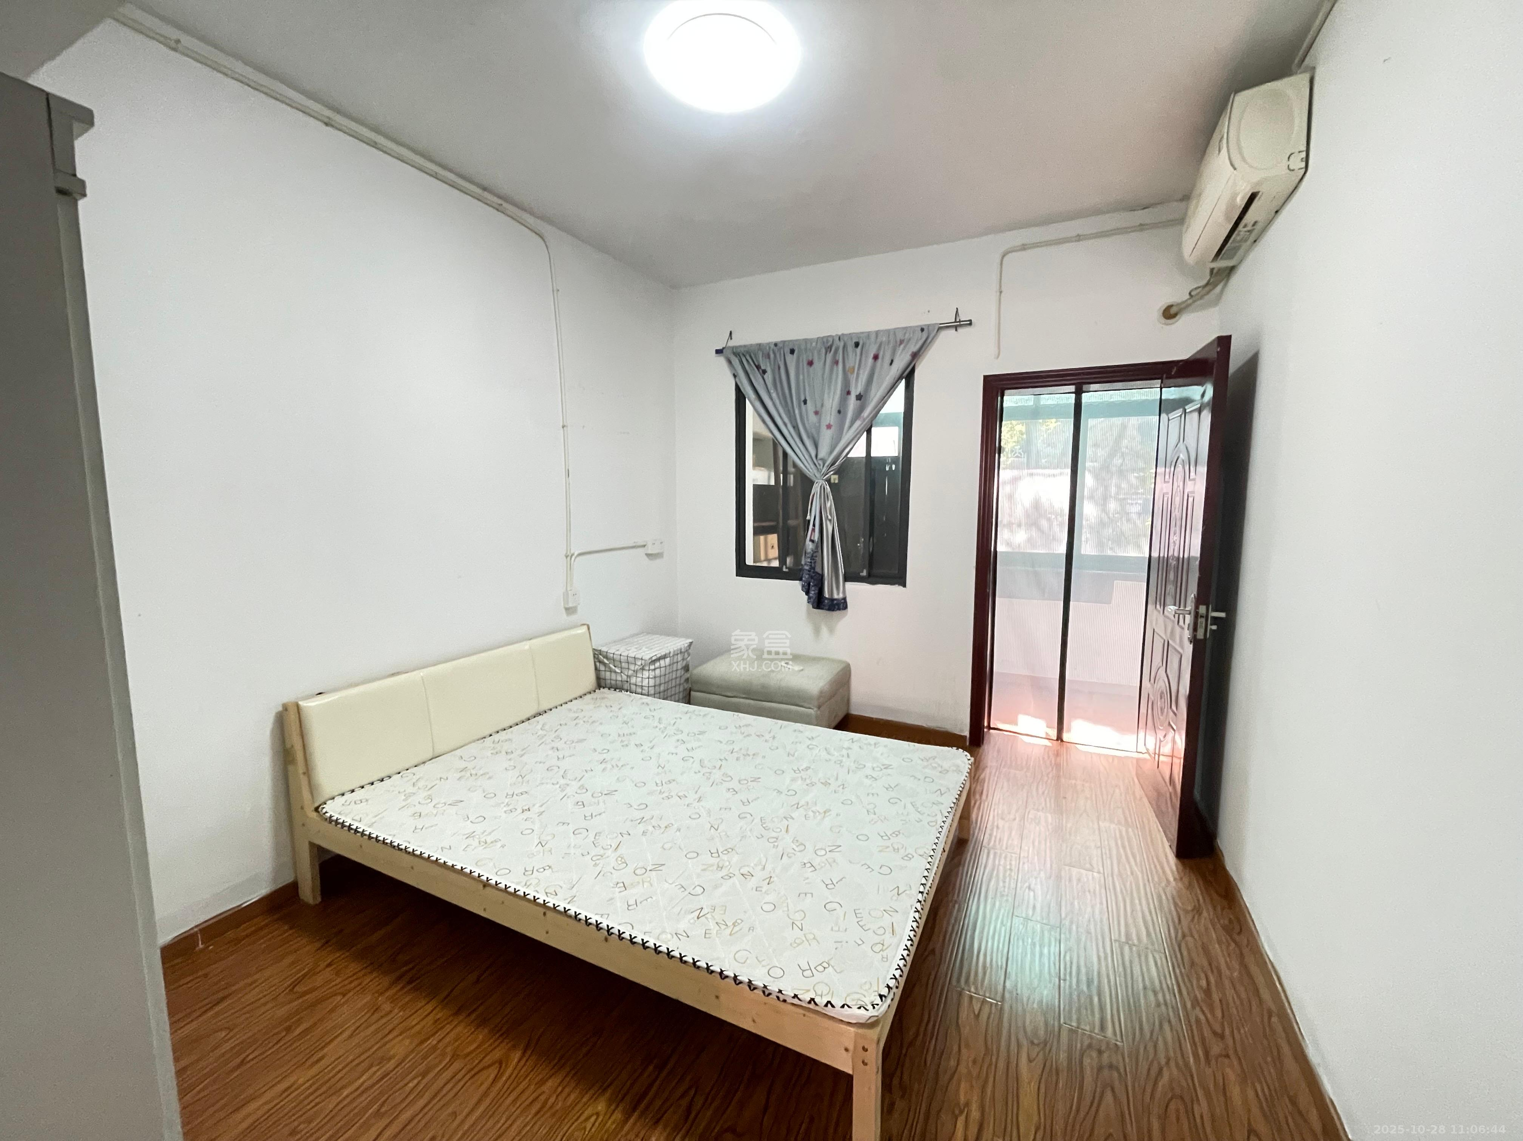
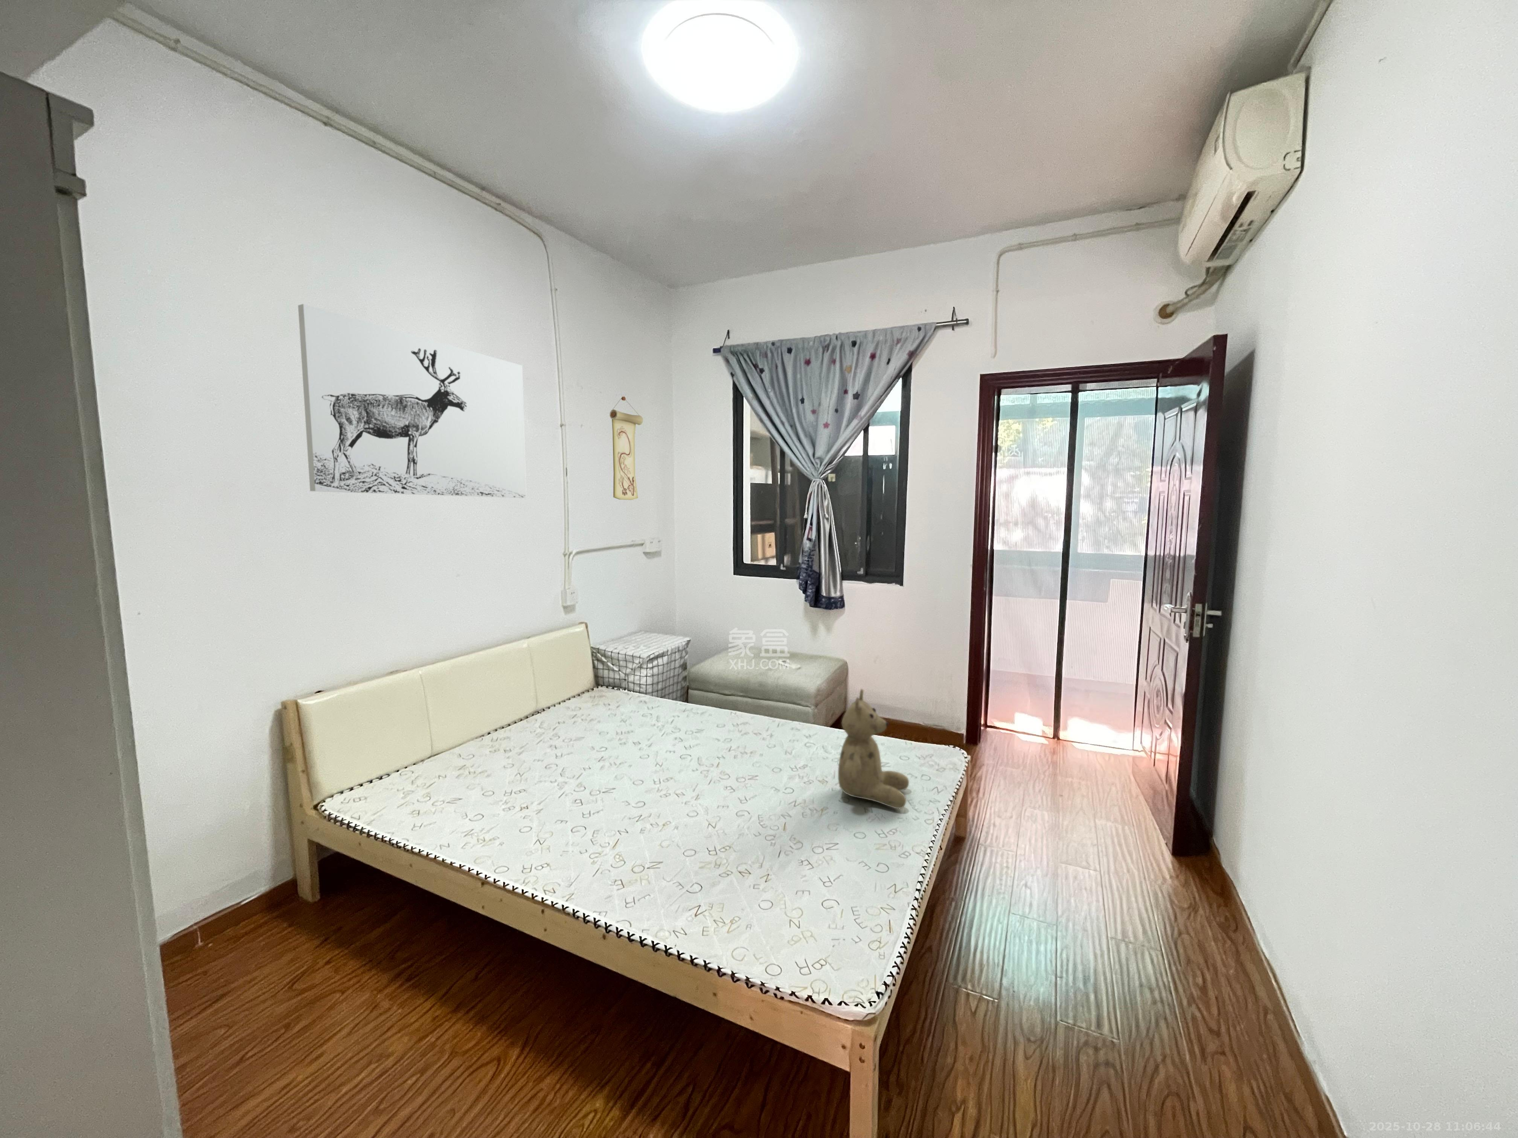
+ wall art [298,304,527,498]
+ teddy bear [838,689,910,809]
+ wall scroll [610,396,643,501]
